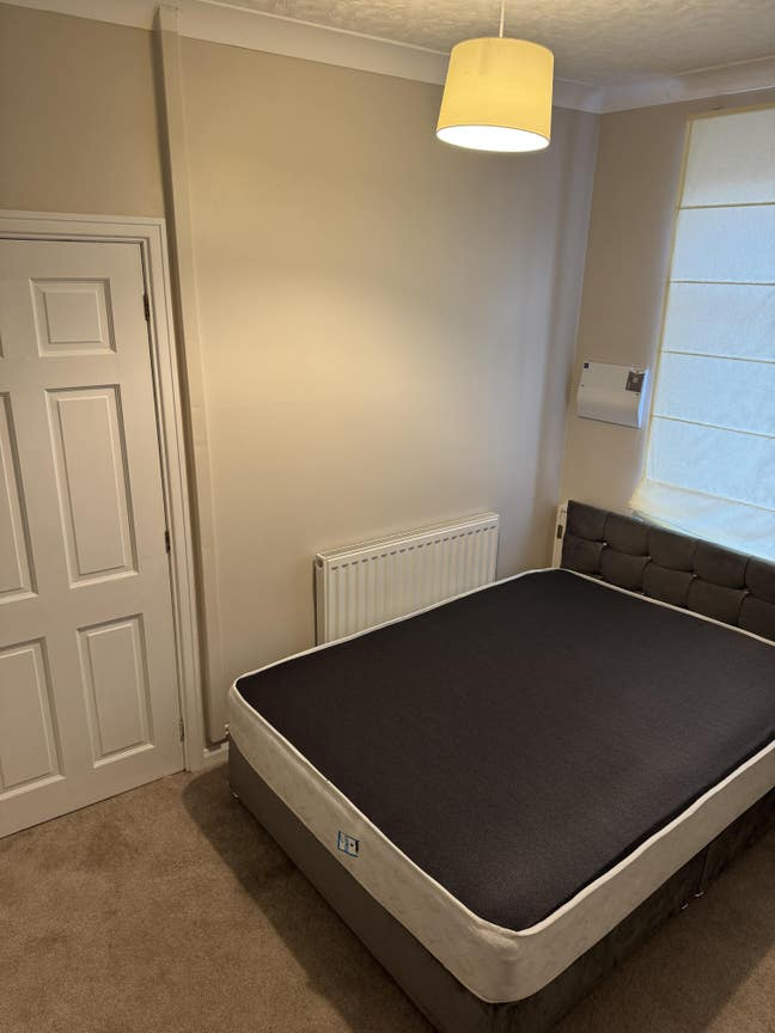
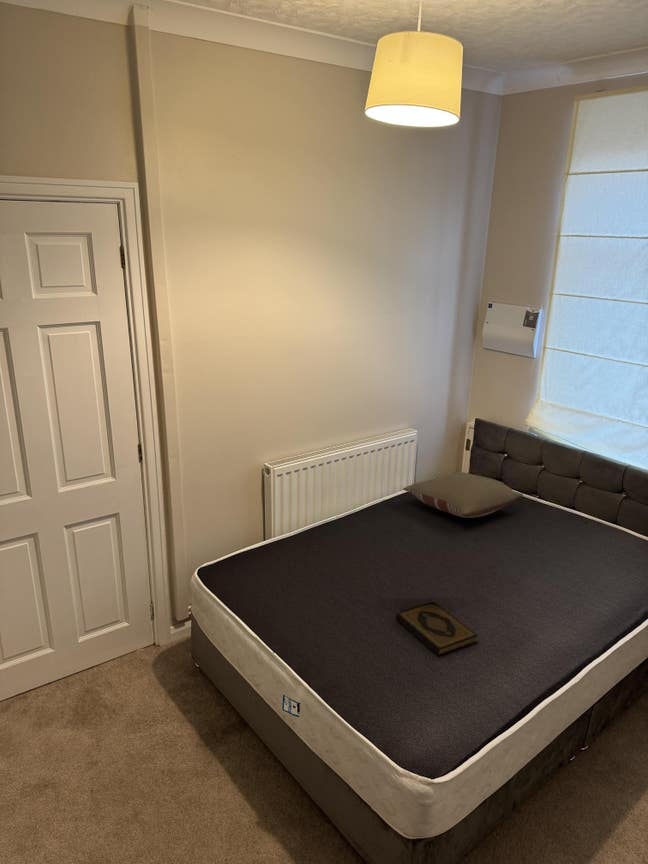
+ pillow [402,471,524,519]
+ hardback book [395,601,479,657]
